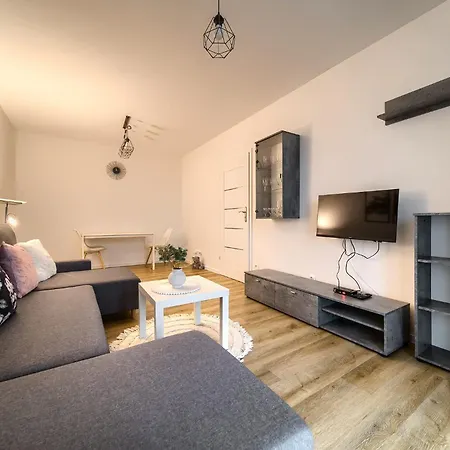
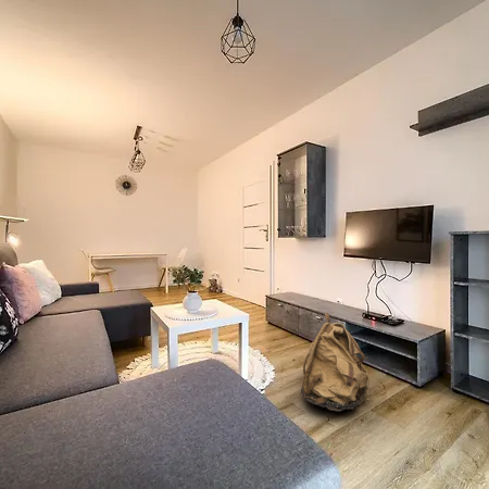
+ backpack [300,312,371,412]
